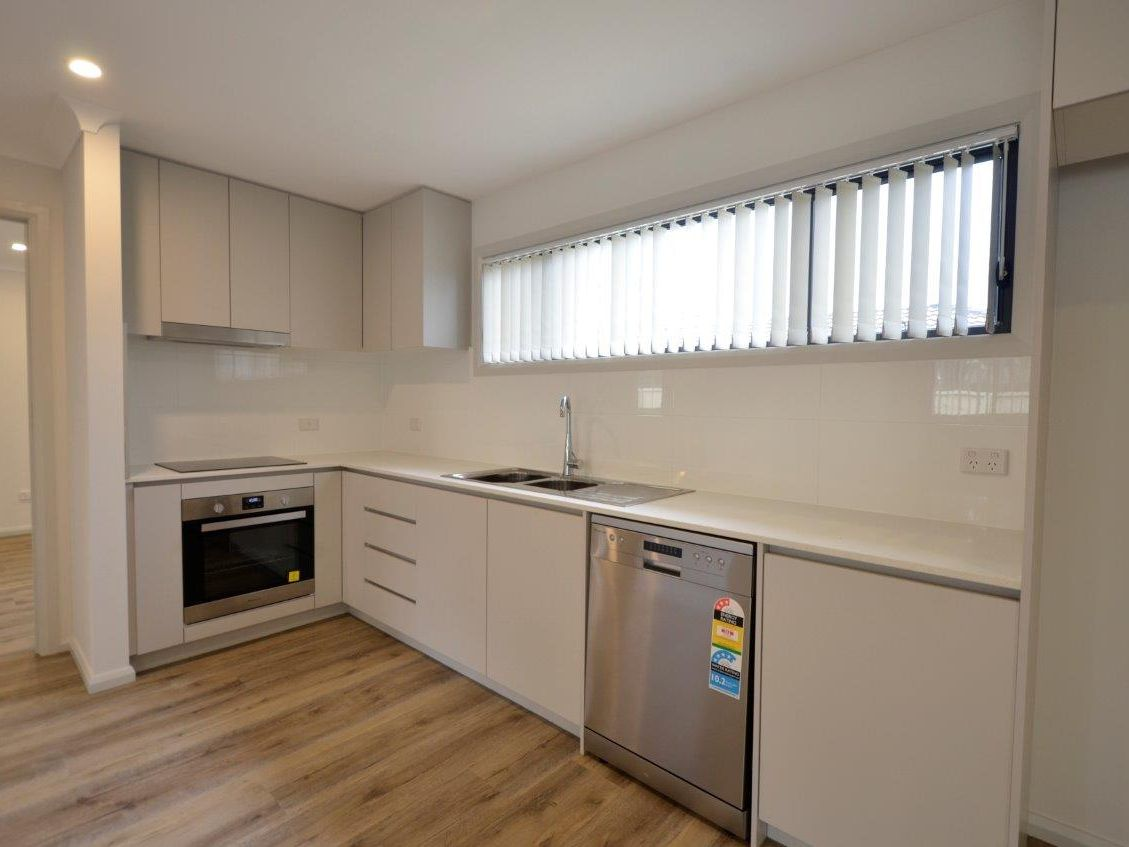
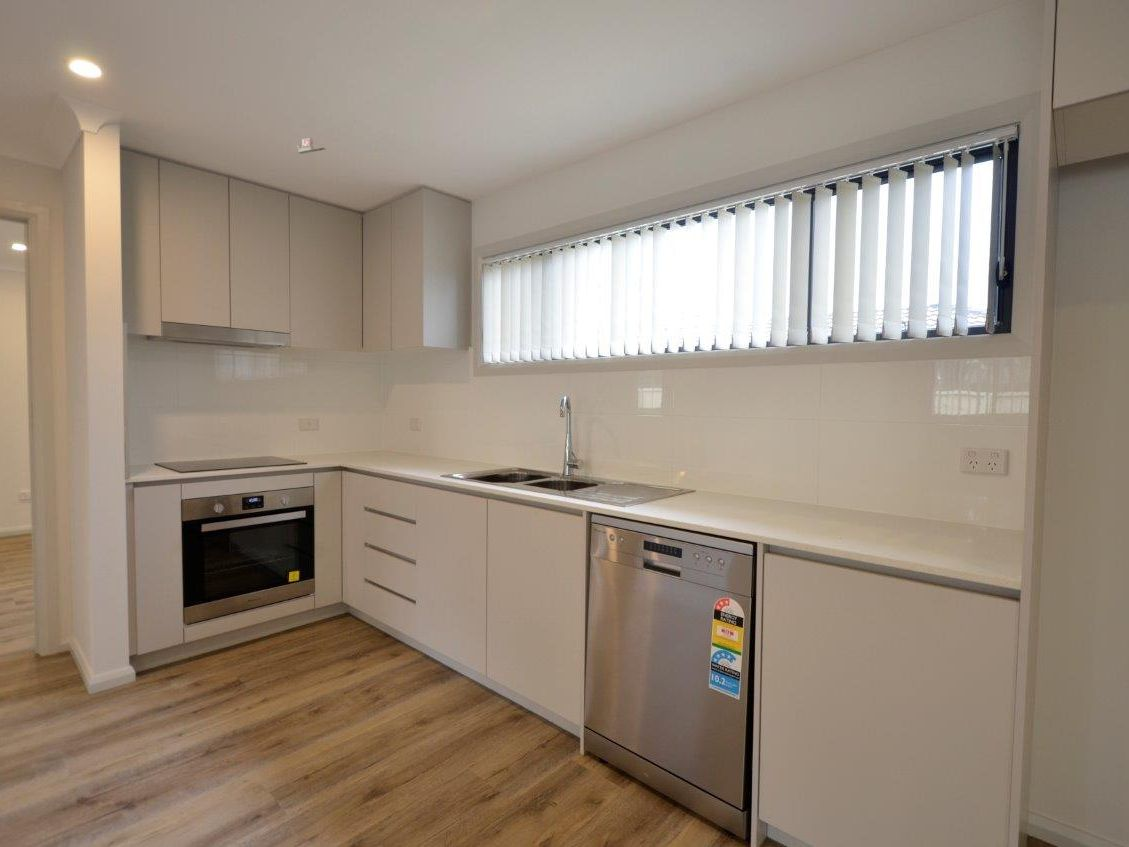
+ tape dispenser [296,137,326,155]
